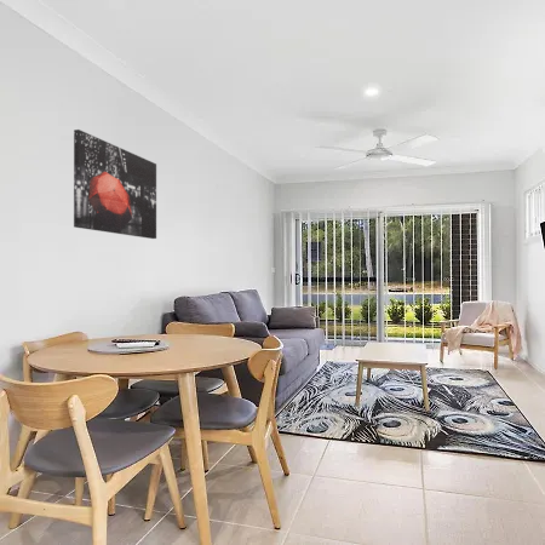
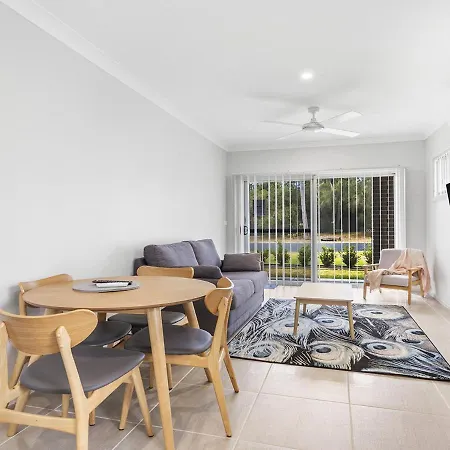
- wall art [73,128,157,240]
